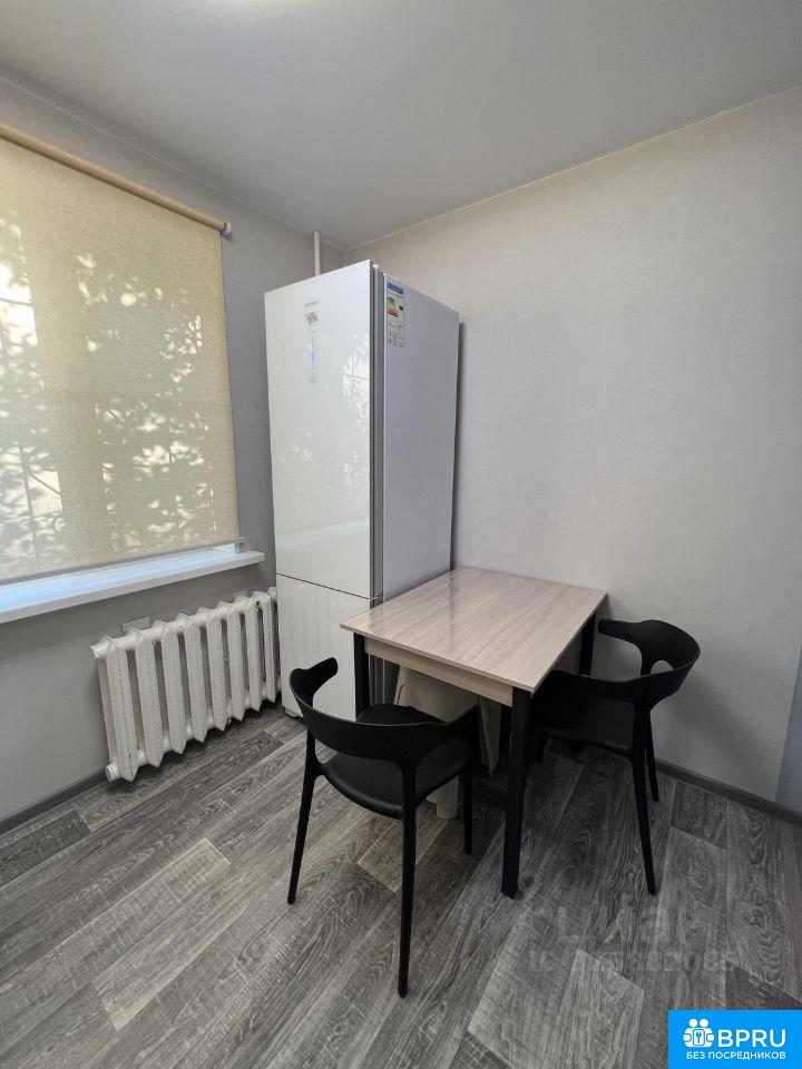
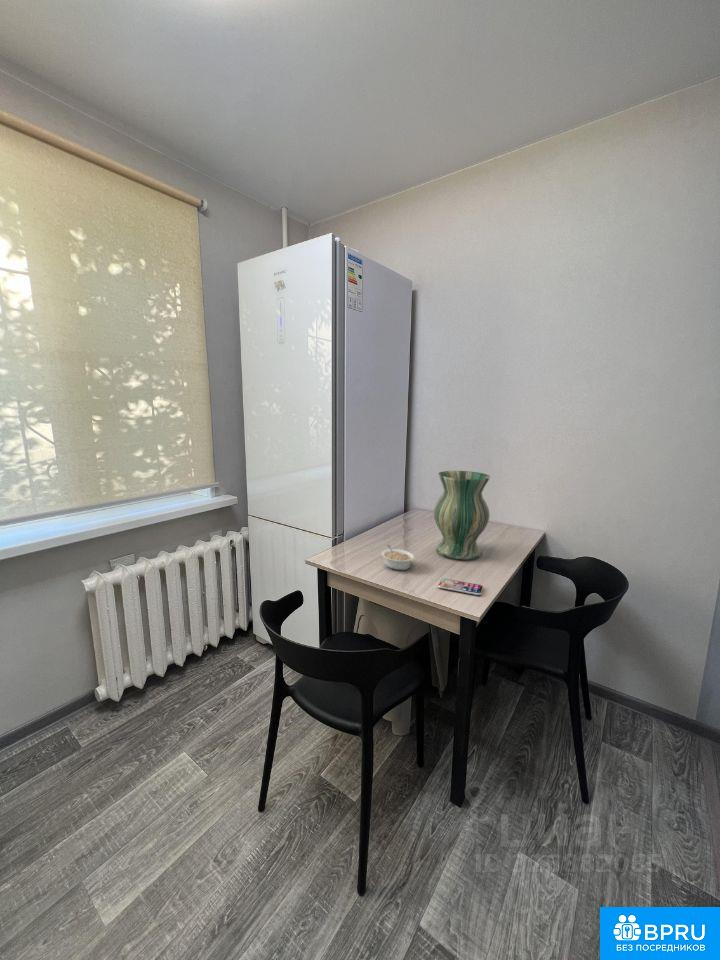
+ vase [433,470,491,560]
+ smartphone [437,578,484,596]
+ legume [381,544,416,571]
